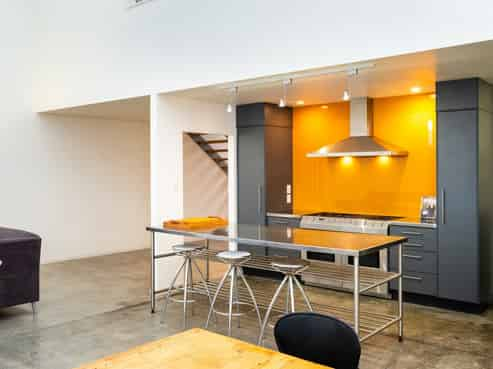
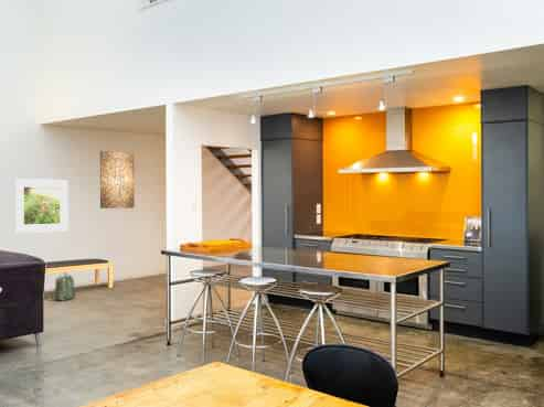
+ backpack [43,271,77,302]
+ bench [45,257,114,289]
+ wall art [99,150,136,210]
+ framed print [14,178,68,234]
